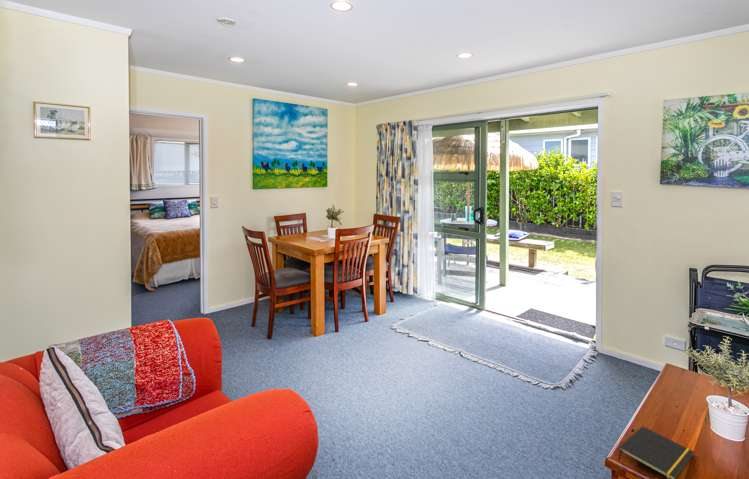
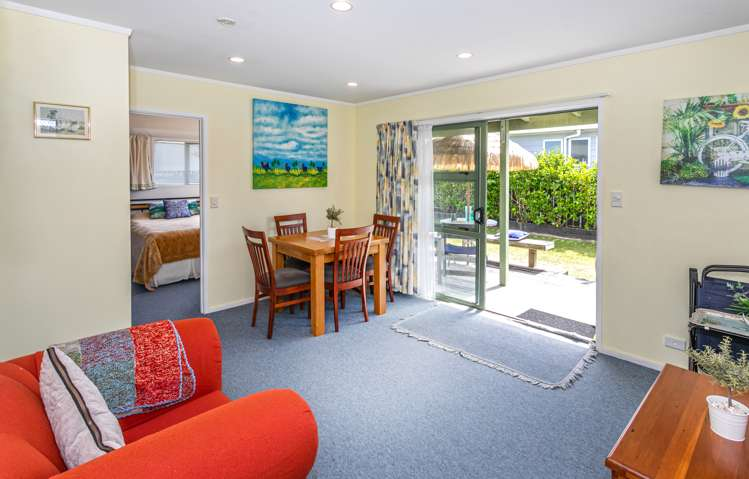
- notepad [617,425,695,479]
